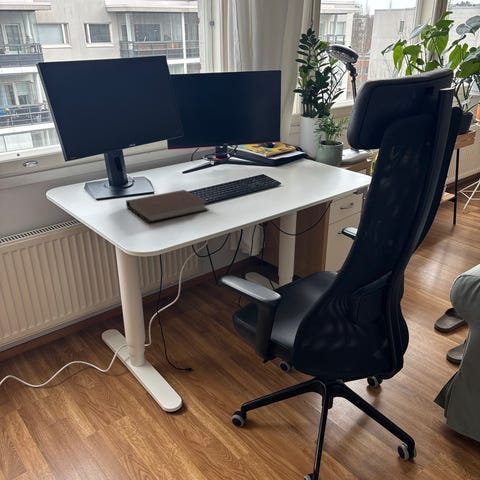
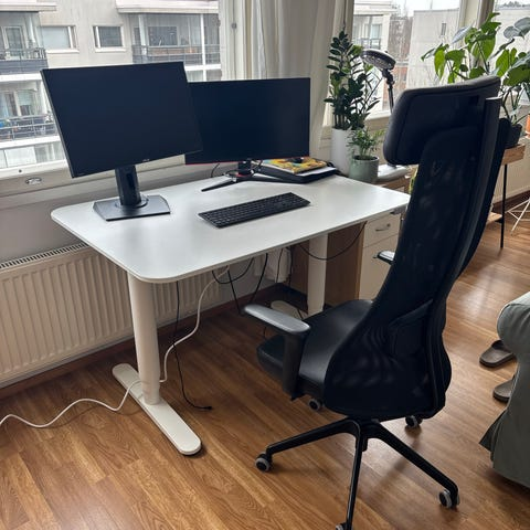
- notebook [125,189,210,224]
